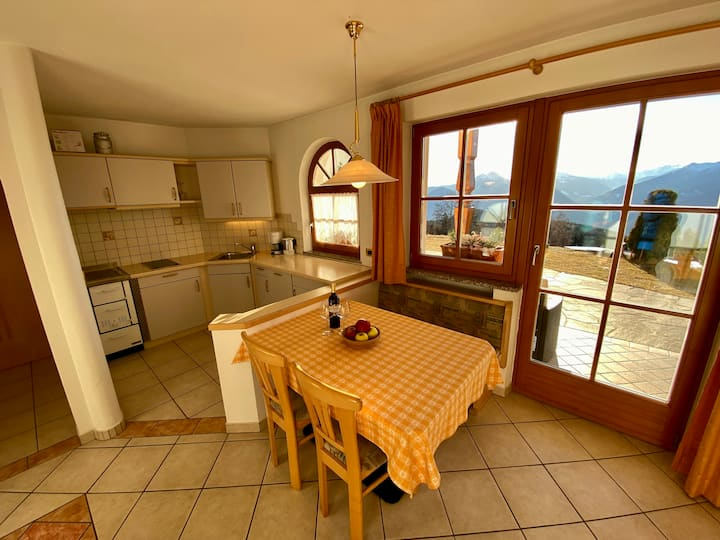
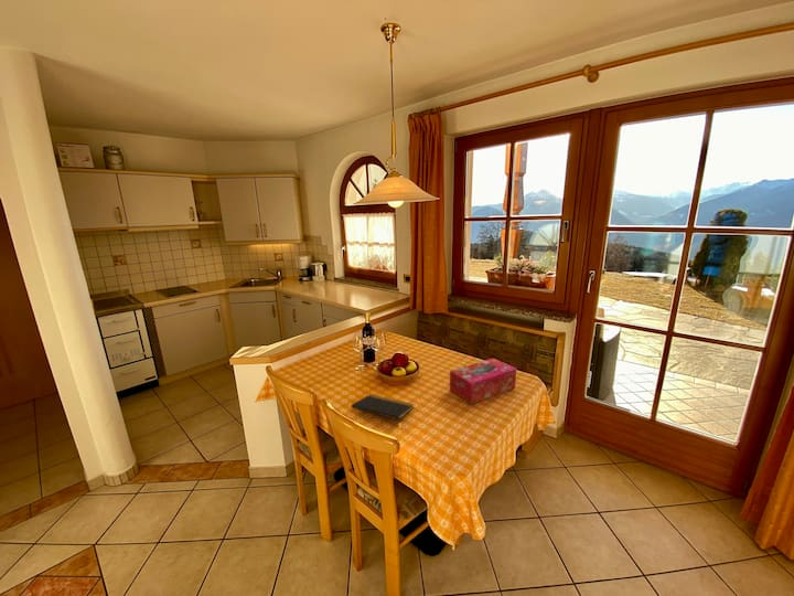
+ notepad [350,393,415,422]
+ tissue box [449,358,517,405]
